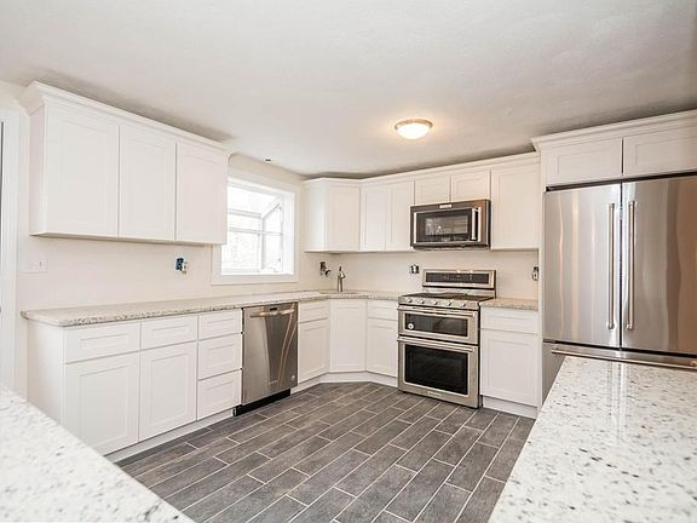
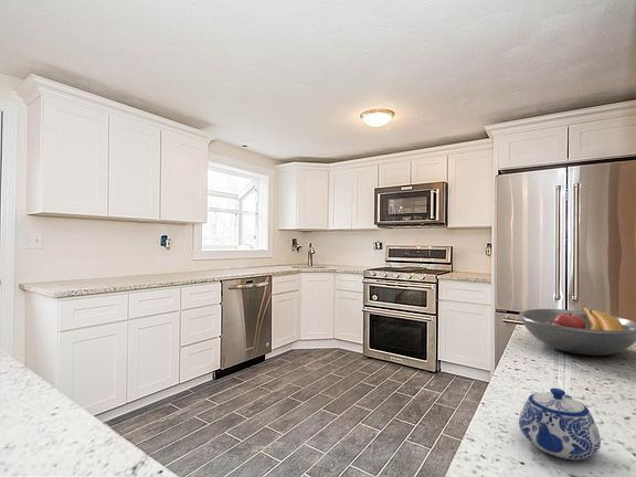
+ teapot [518,386,602,460]
+ fruit bowl [518,305,636,357]
